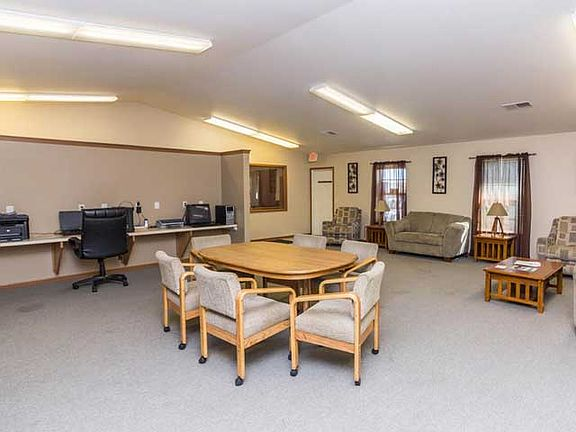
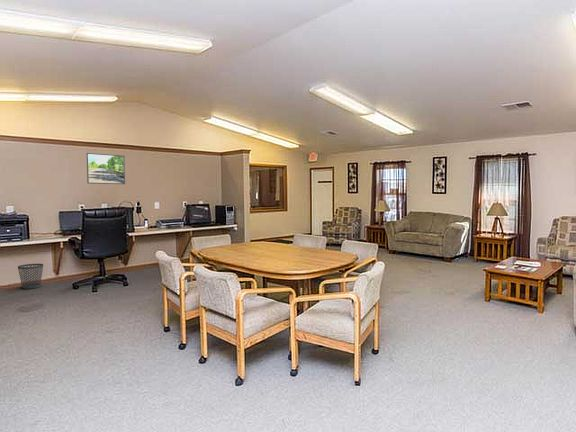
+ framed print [86,152,126,185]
+ wastebasket [17,263,44,290]
